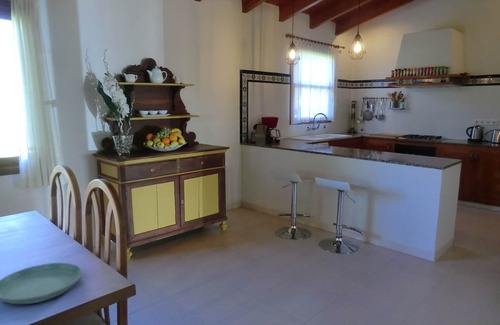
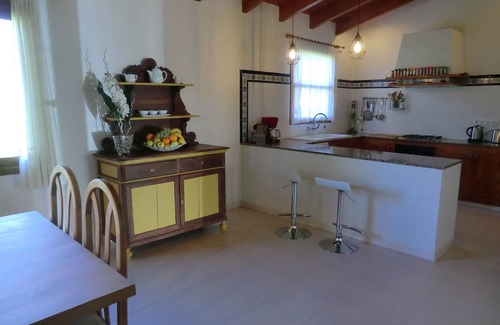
- saucer [0,262,83,305]
